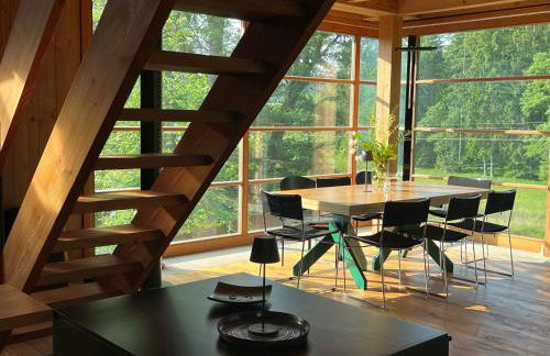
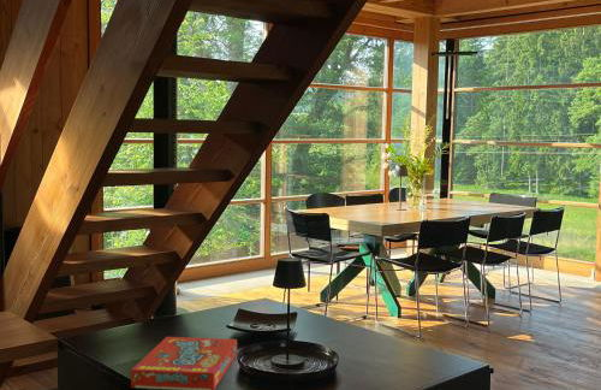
+ snack box [130,336,238,390]
